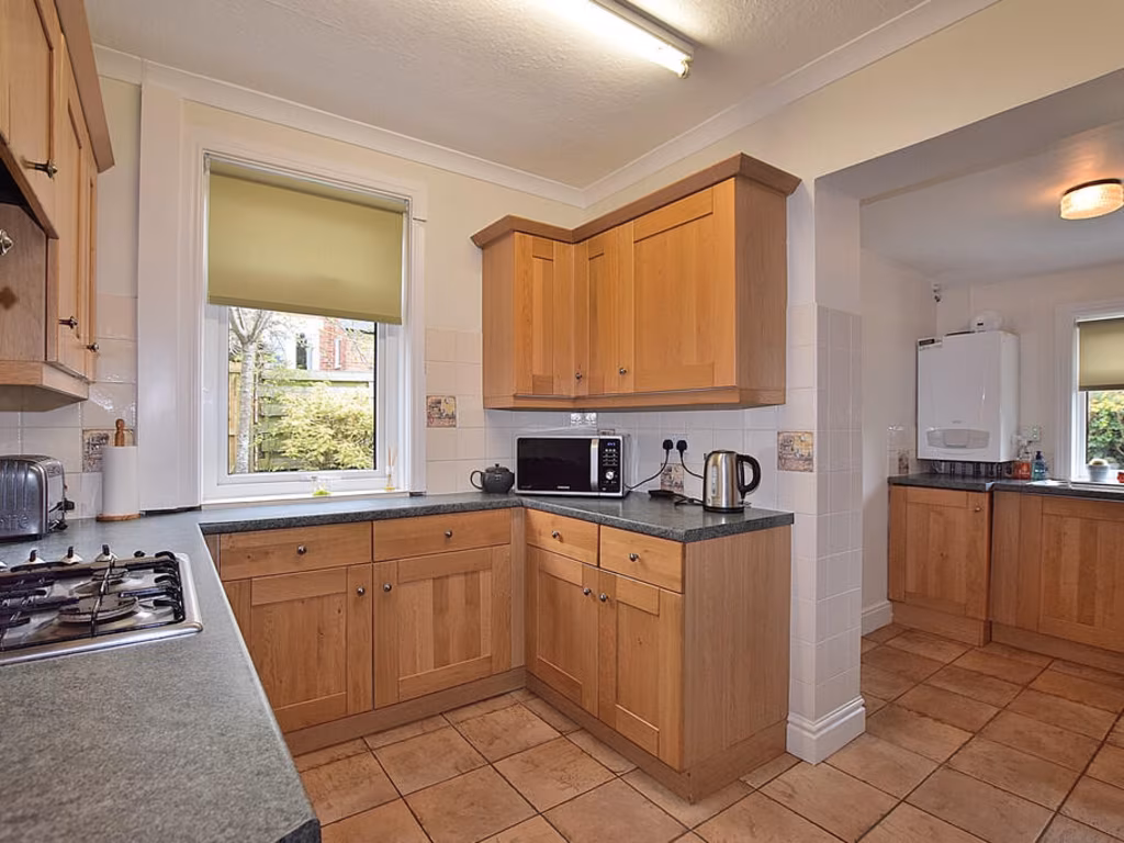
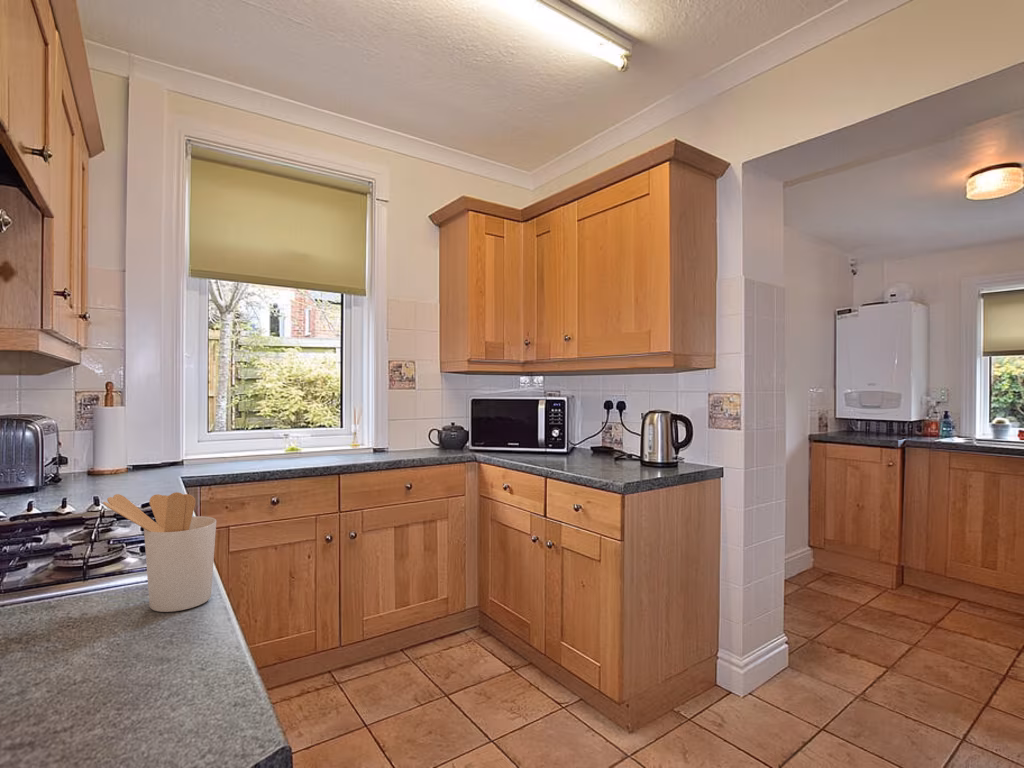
+ utensil holder [102,491,217,613]
